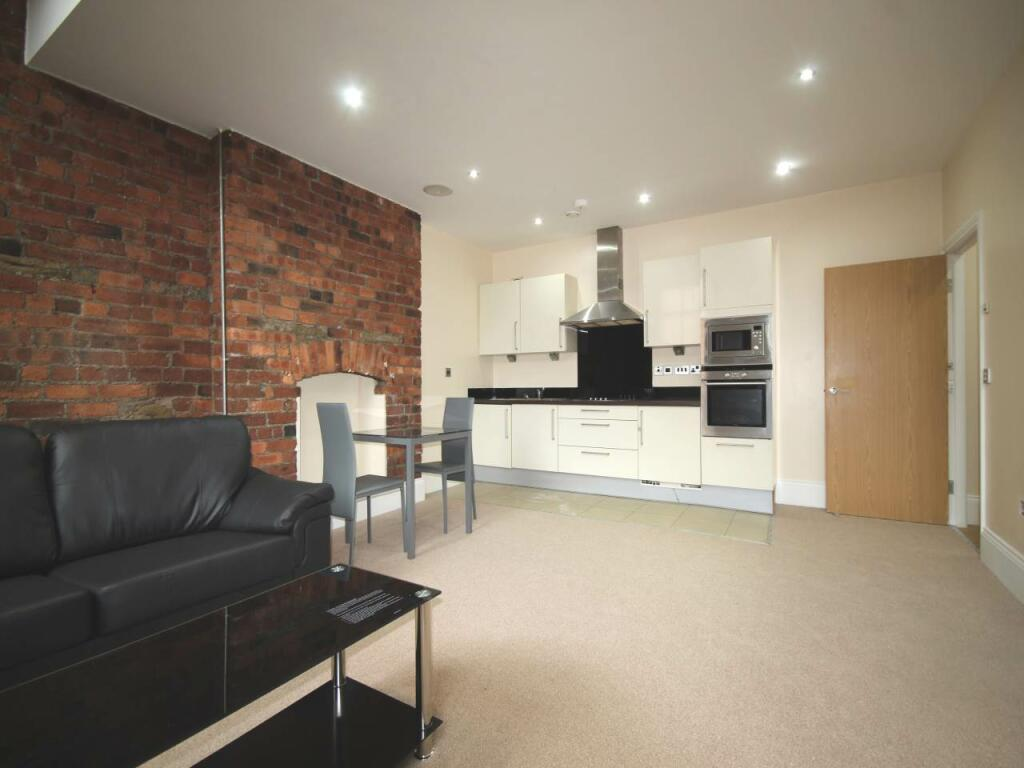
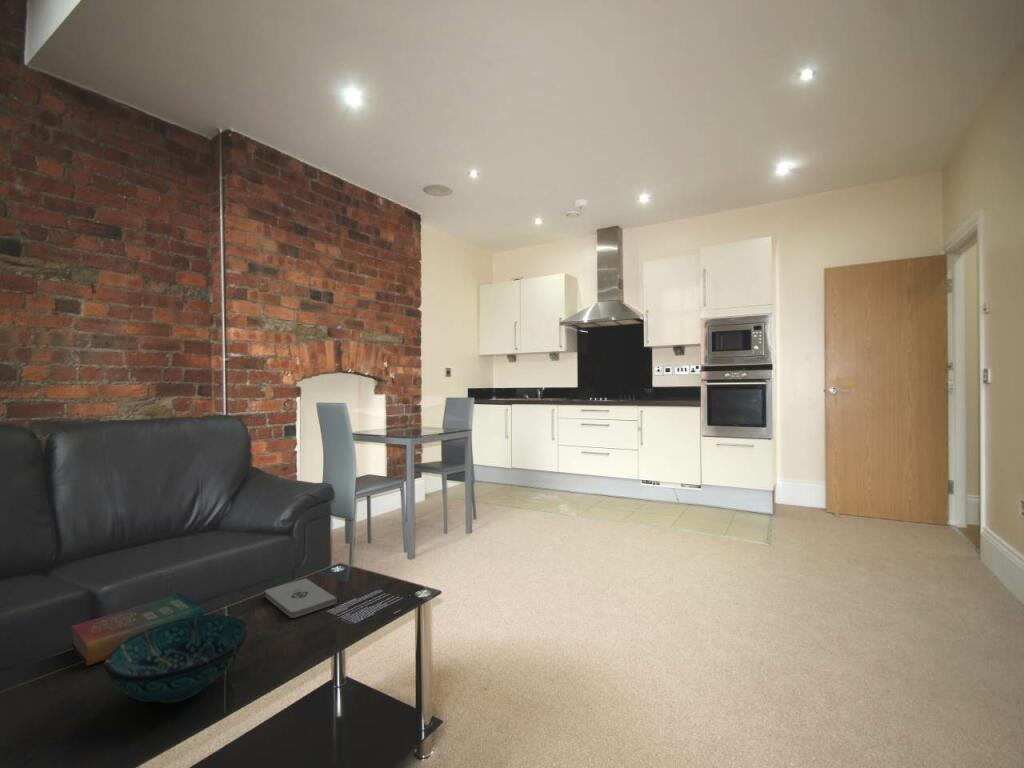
+ book [70,592,204,667]
+ notepad [264,577,338,619]
+ decorative bowl [103,614,249,704]
